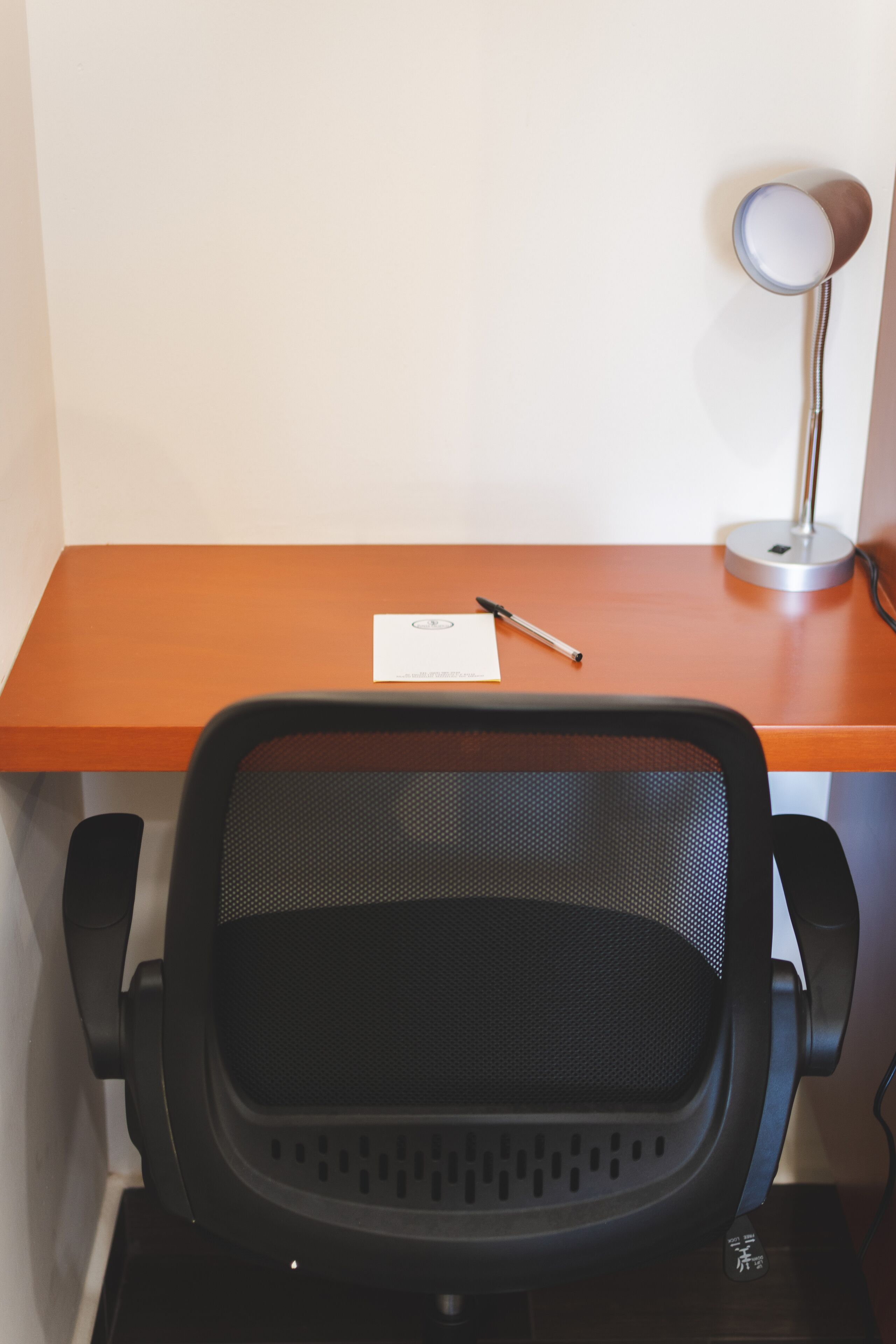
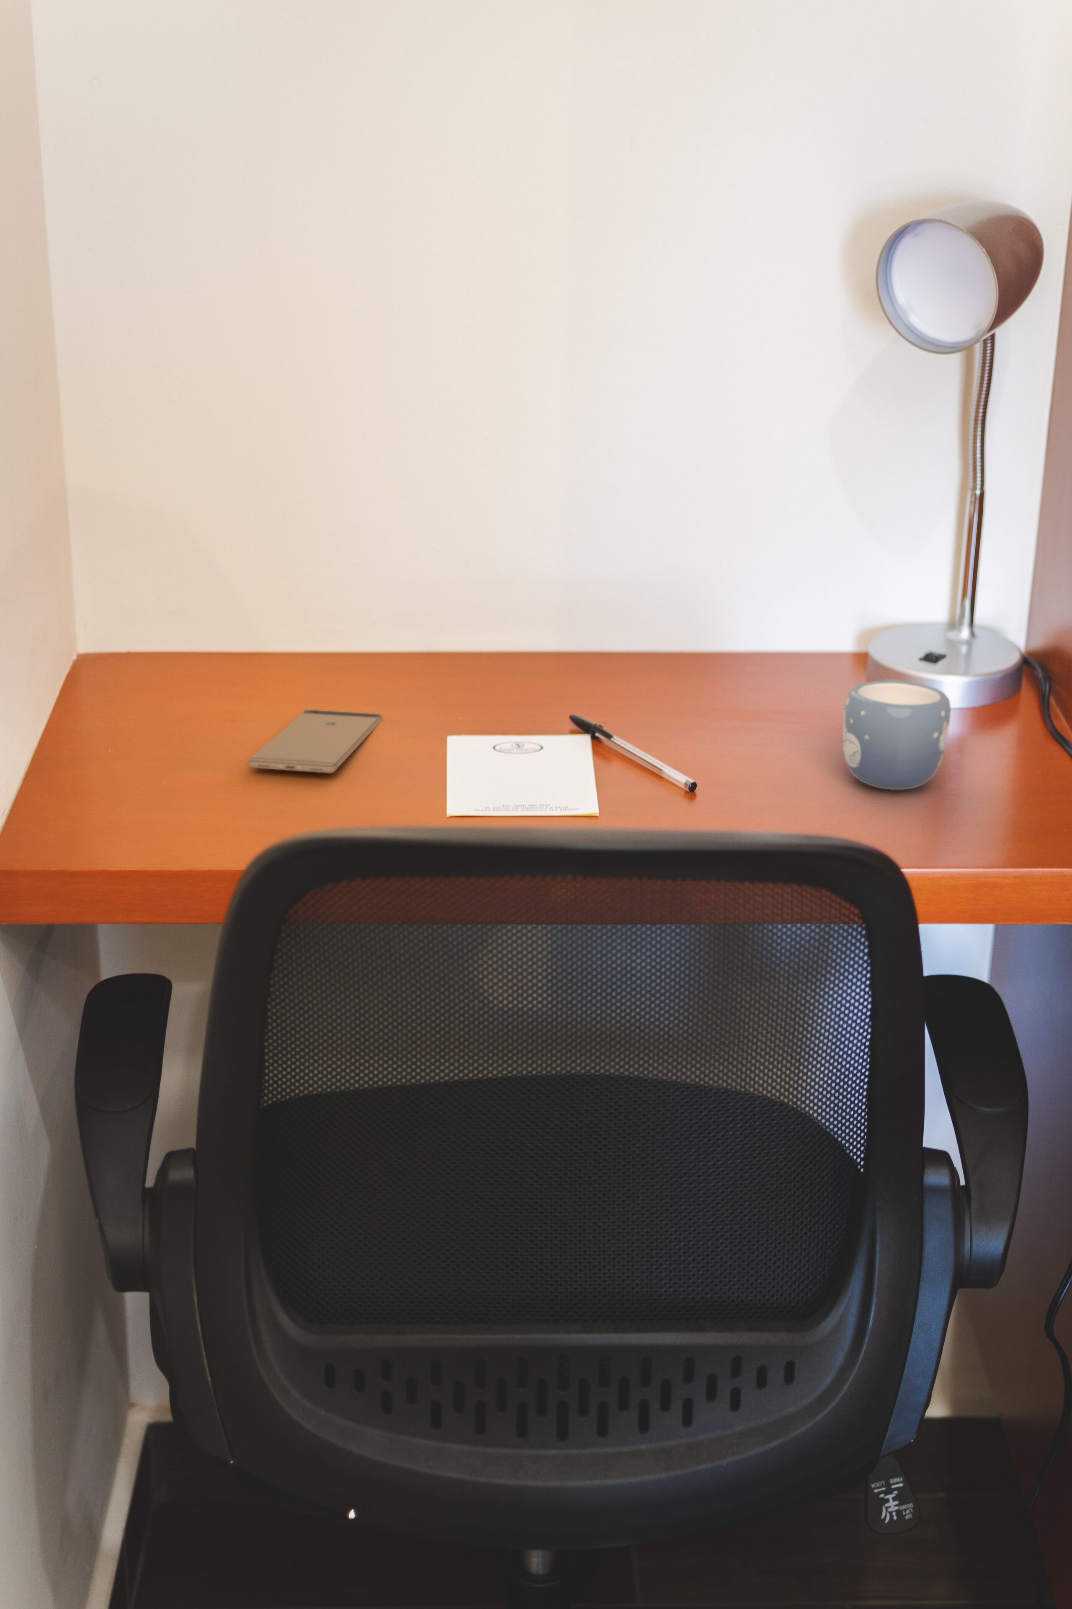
+ mug [842,679,951,790]
+ smartphone [249,710,383,773]
